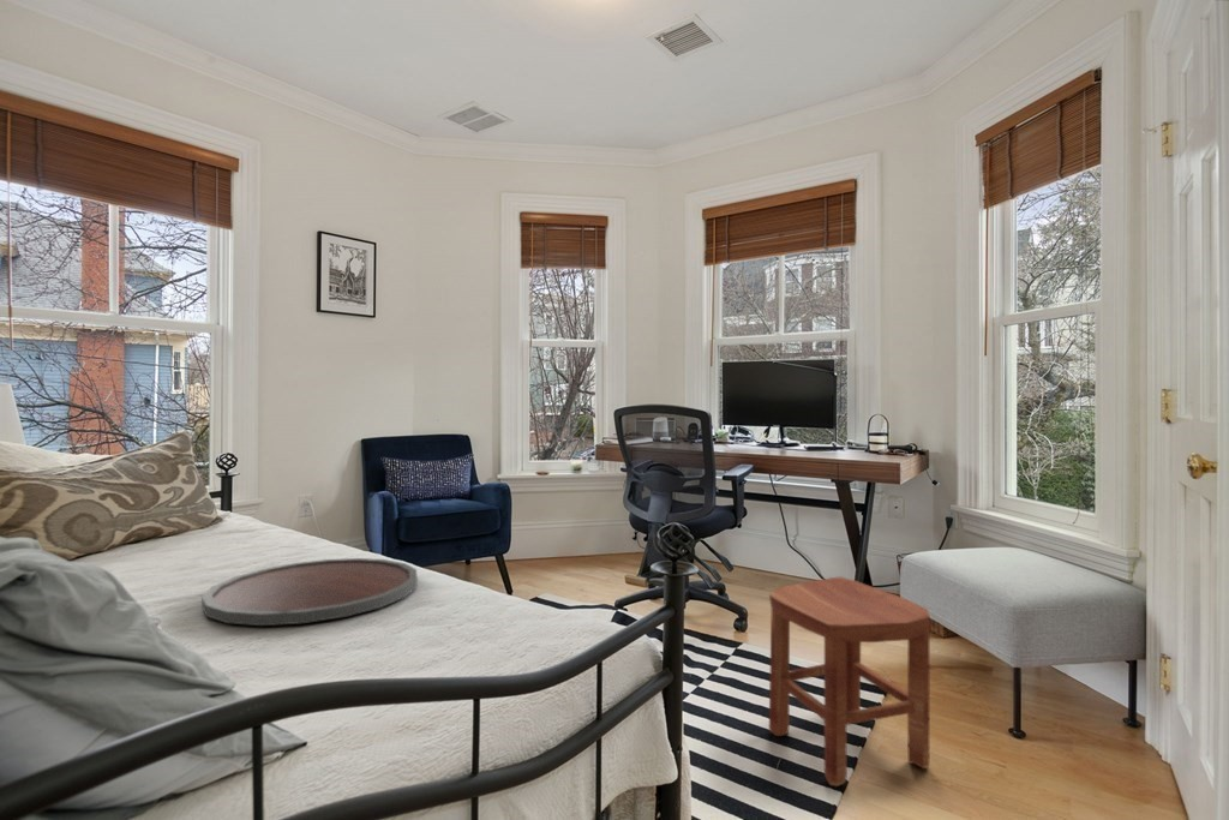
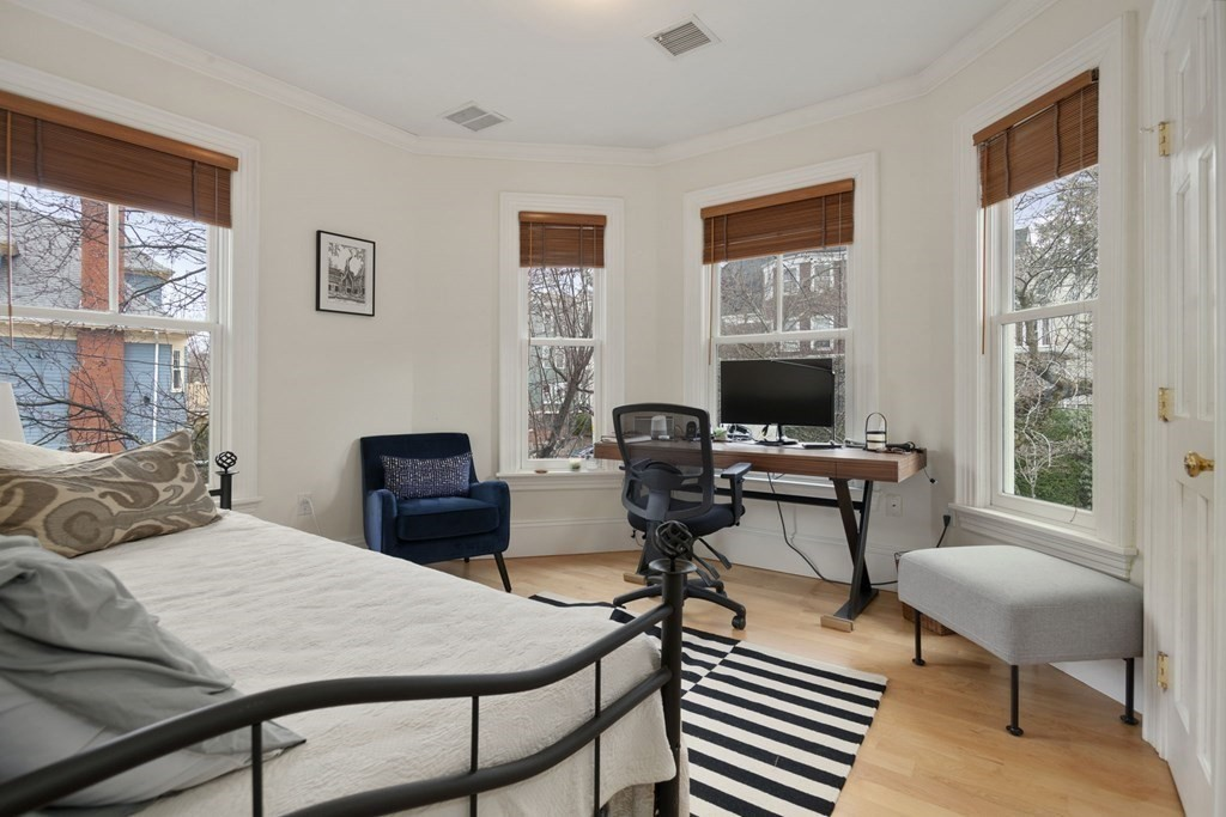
- stool [768,575,930,788]
- tray [200,557,419,627]
